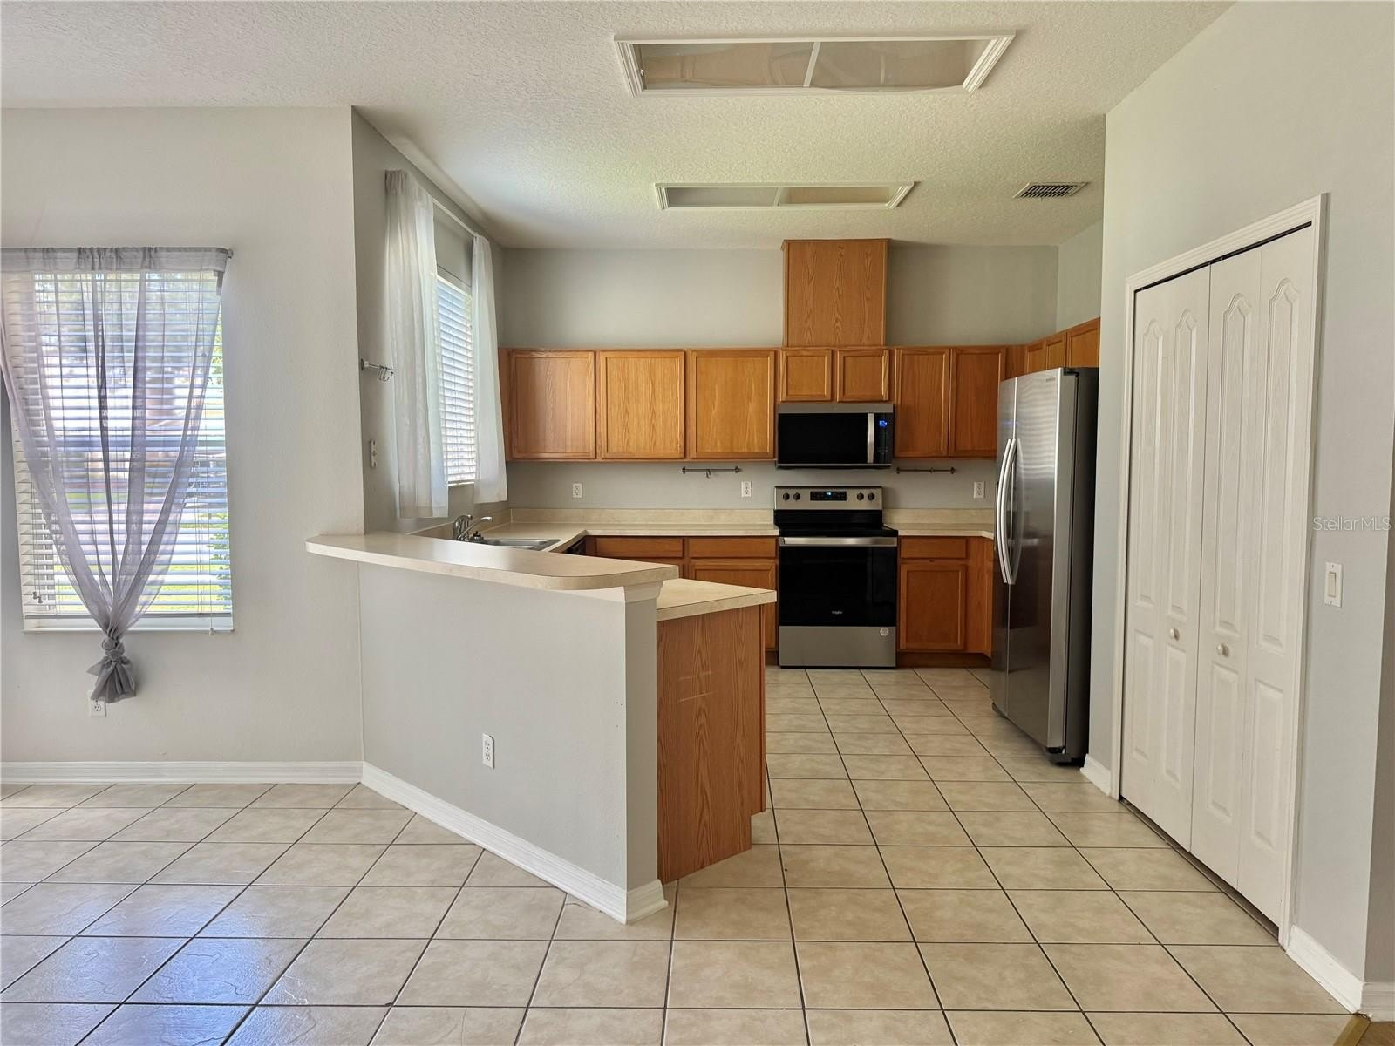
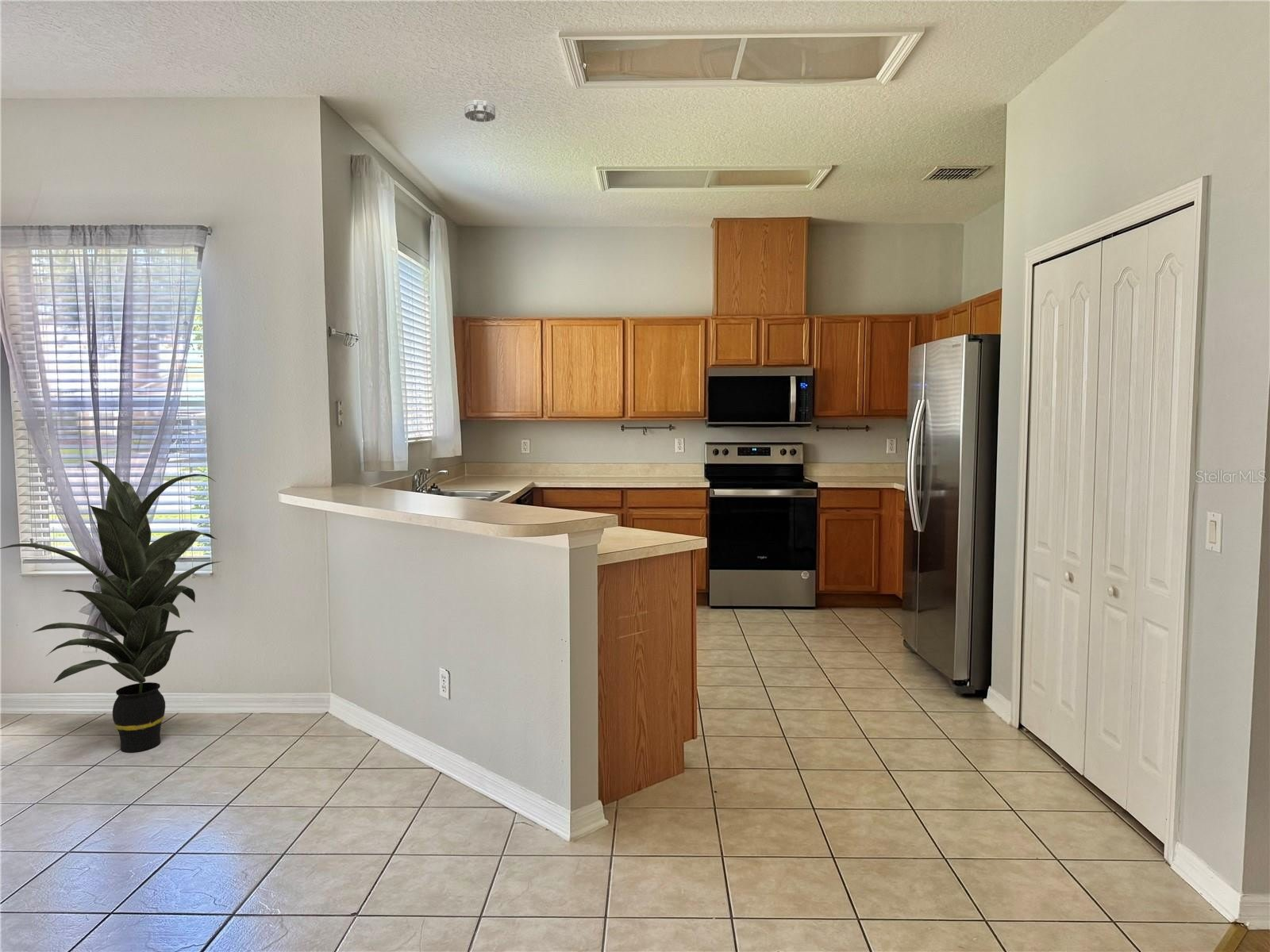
+ indoor plant [0,459,223,753]
+ smoke detector [464,99,496,123]
